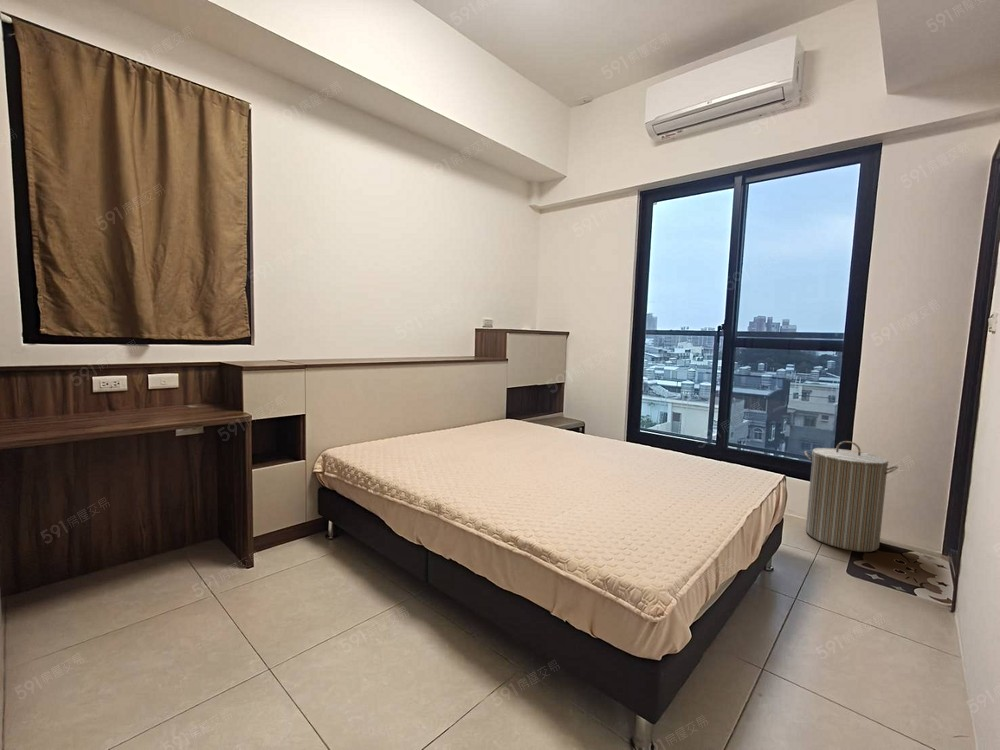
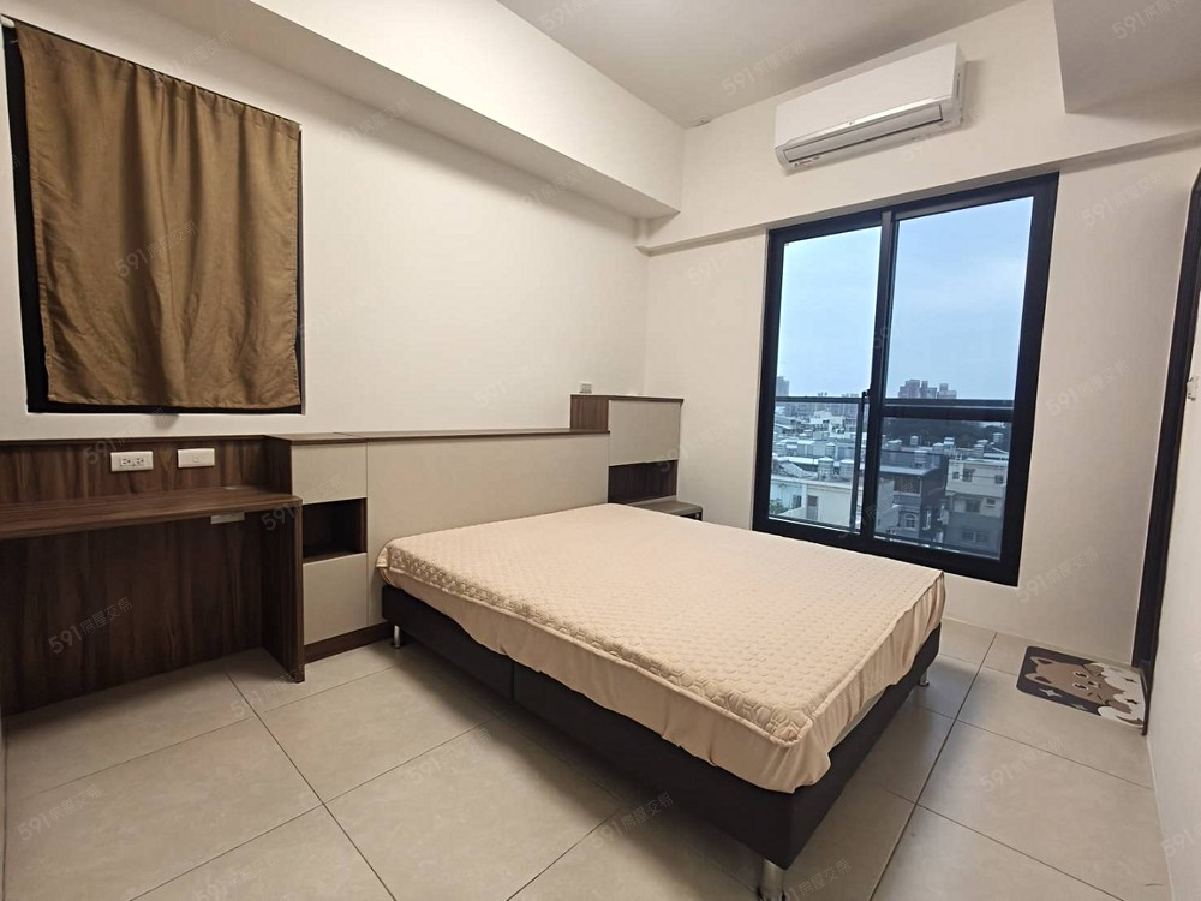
- laundry hamper [803,440,899,553]
